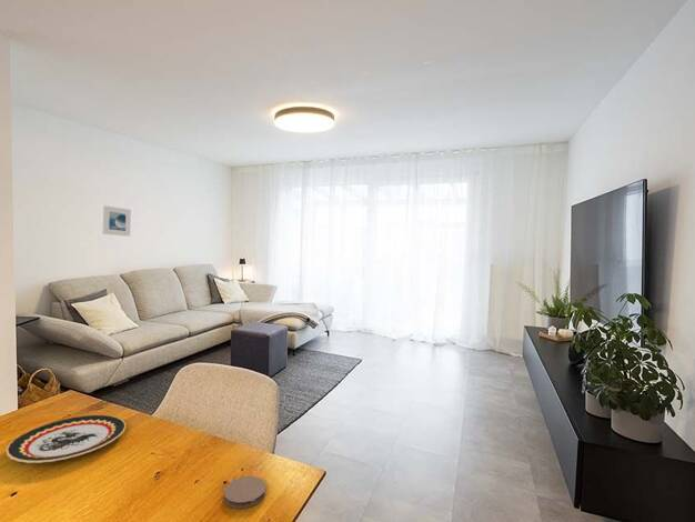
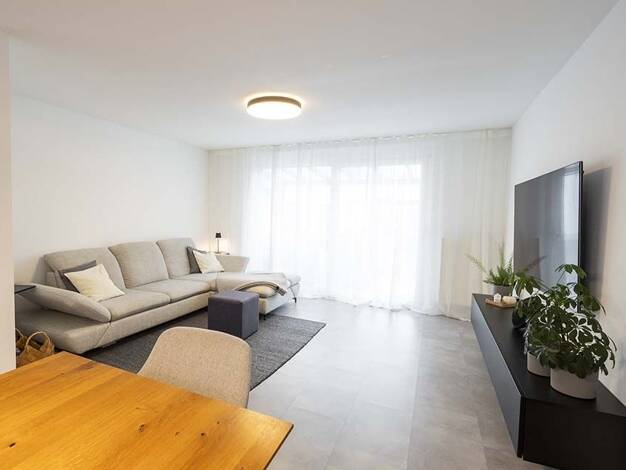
- plate [4,414,127,464]
- coaster [222,475,266,510]
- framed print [102,204,132,237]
